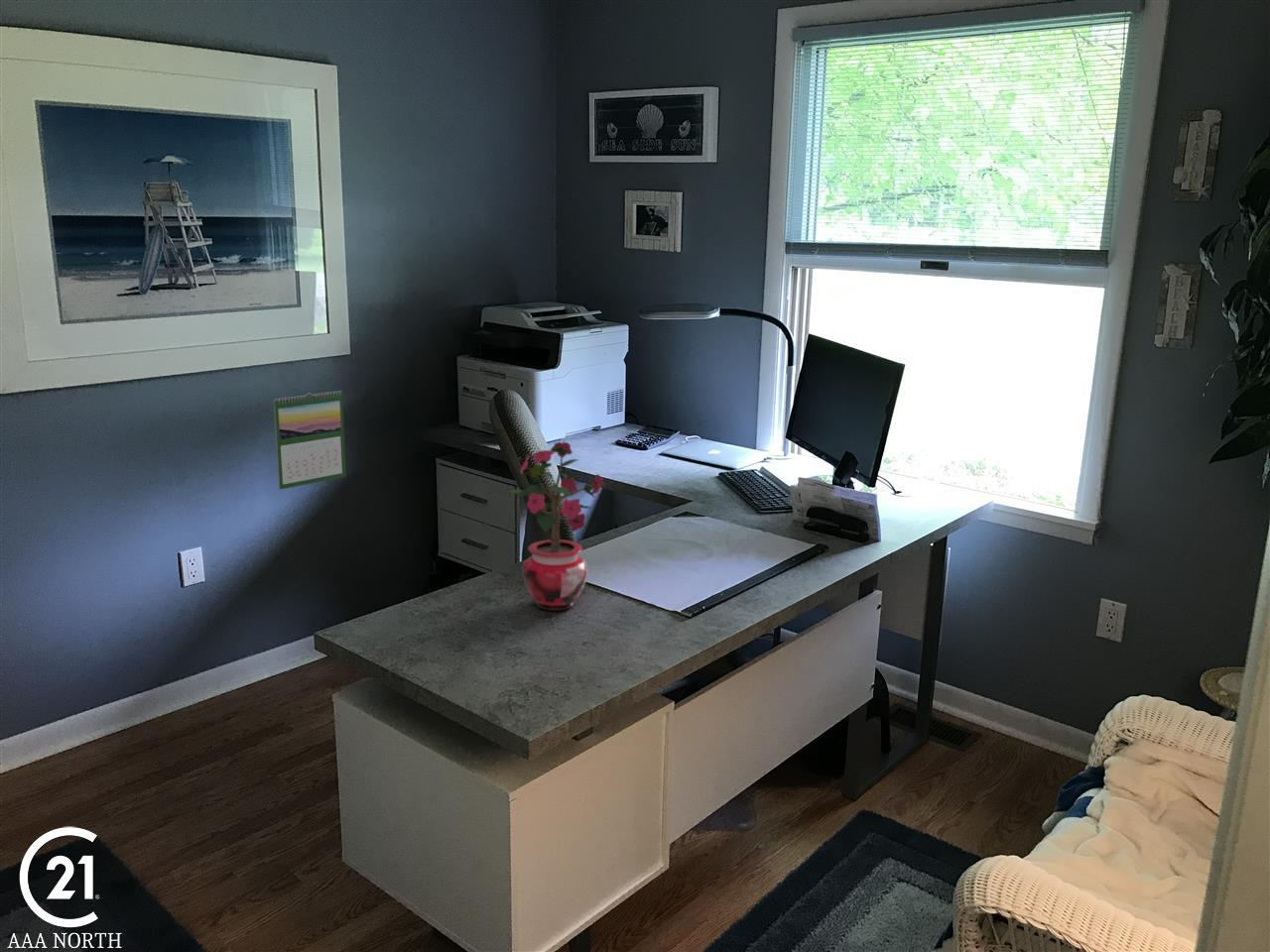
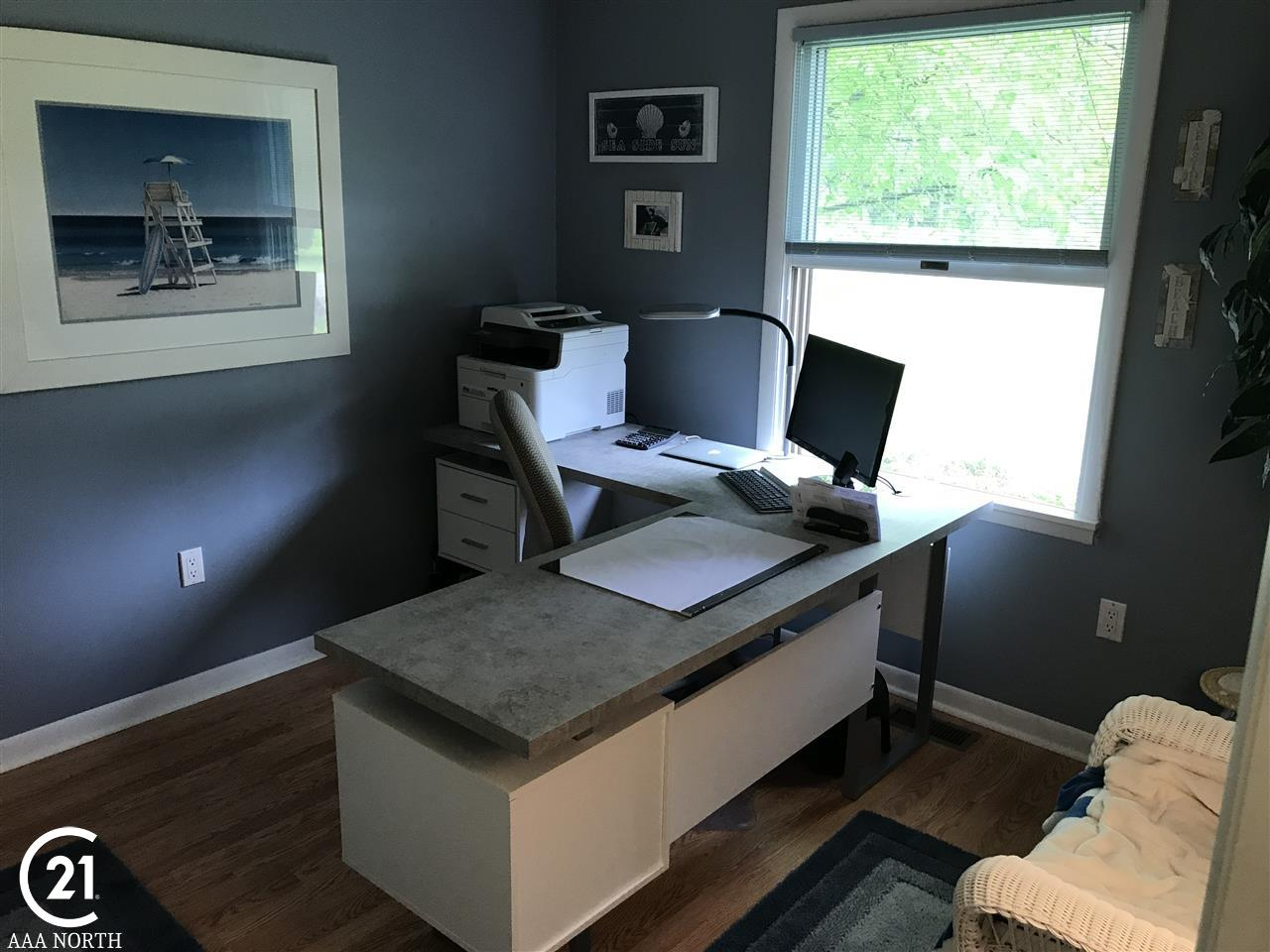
- calendar [273,390,347,491]
- potted plant [508,439,606,612]
